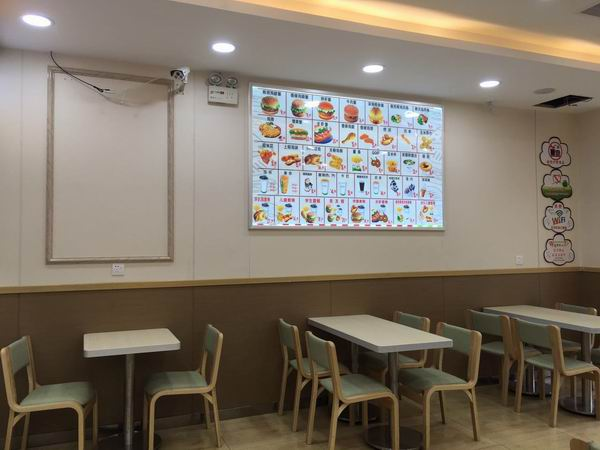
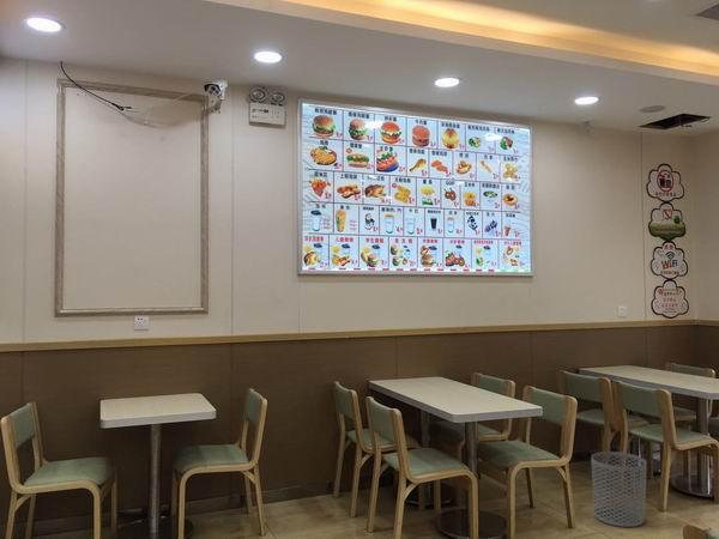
+ waste bin [590,450,648,528]
